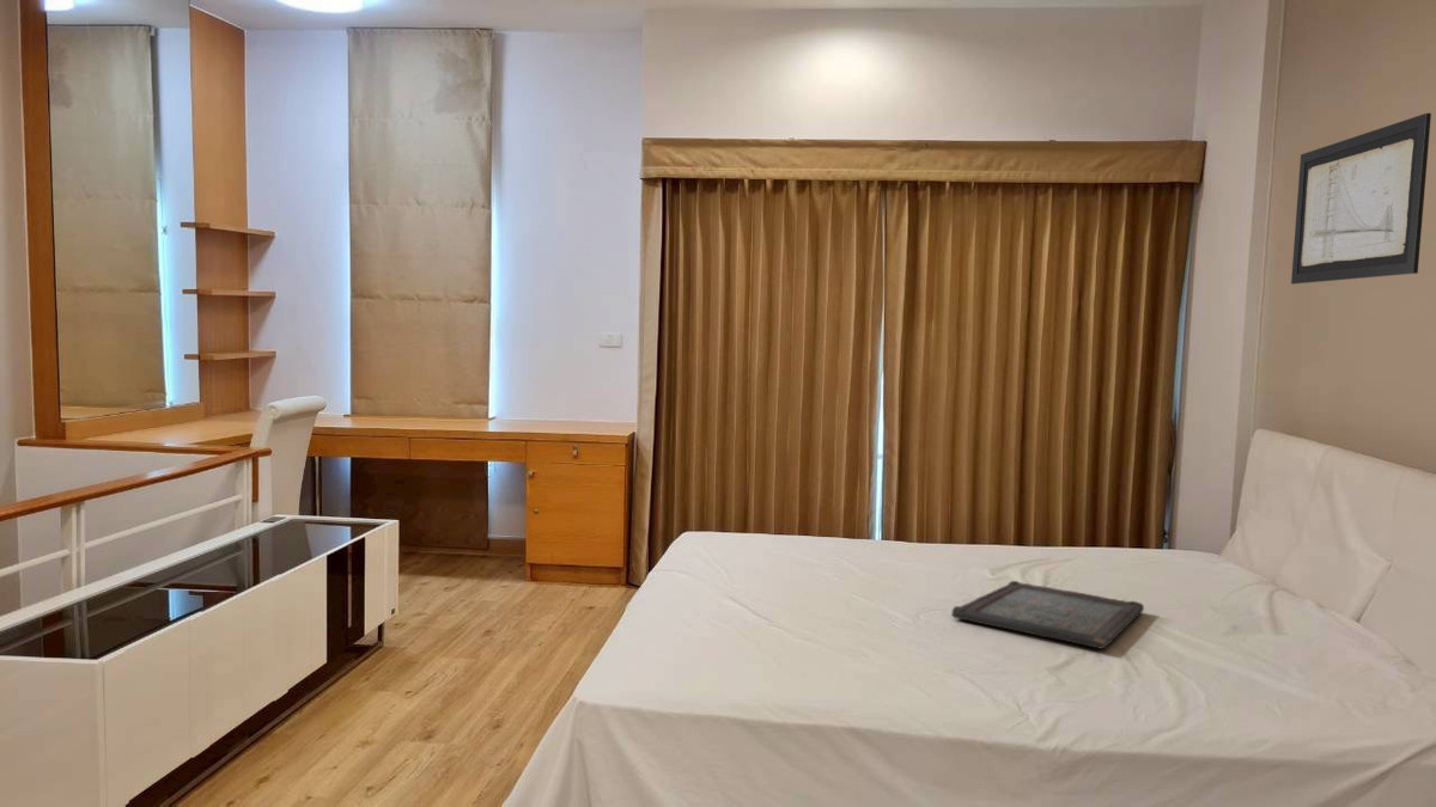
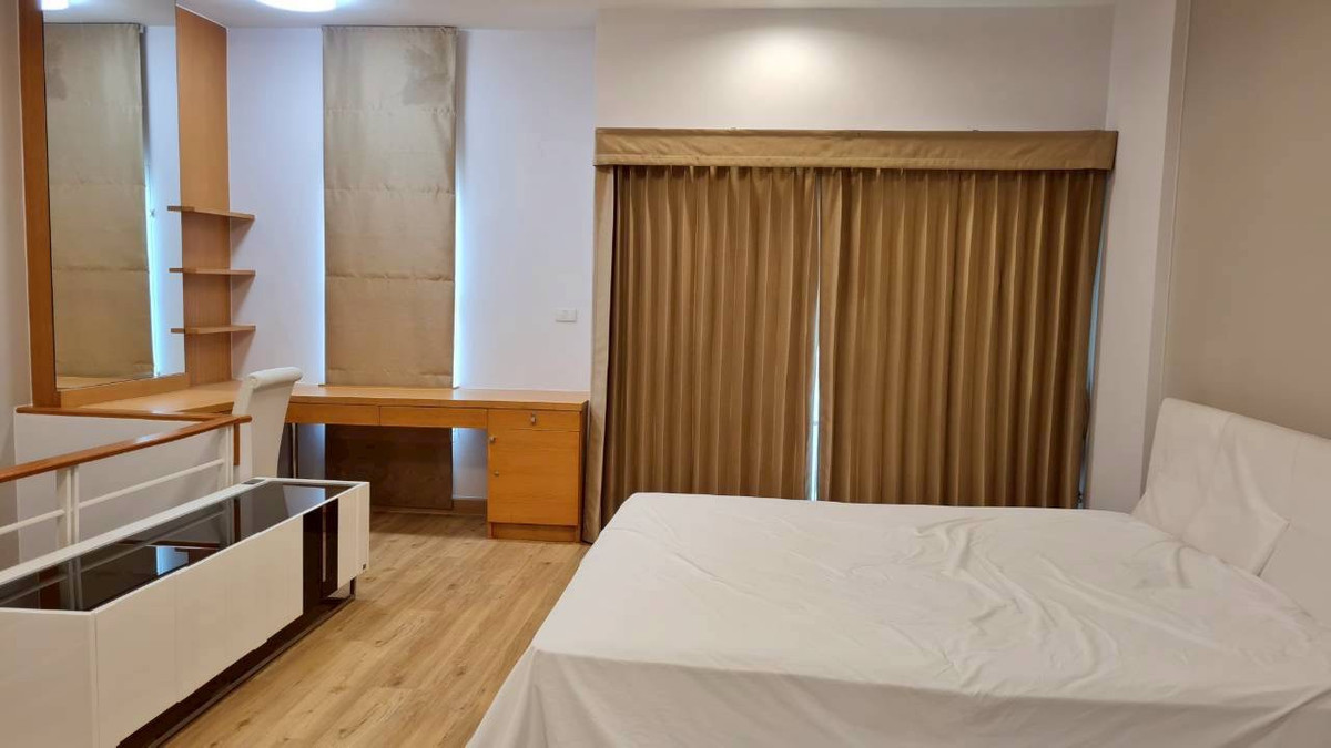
- wall art [1290,112,1432,286]
- serving tray [950,580,1145,650]
